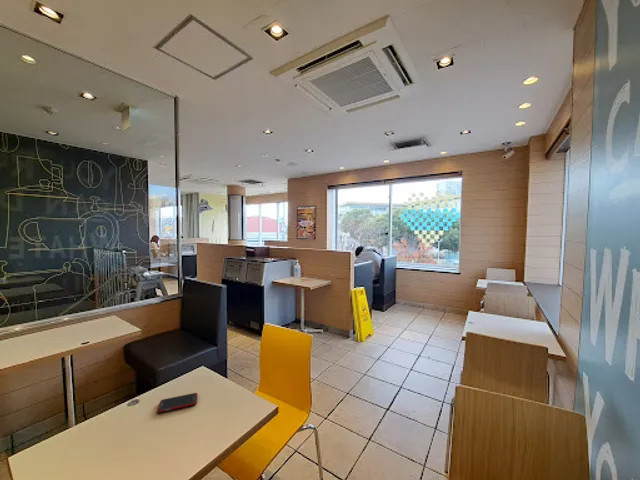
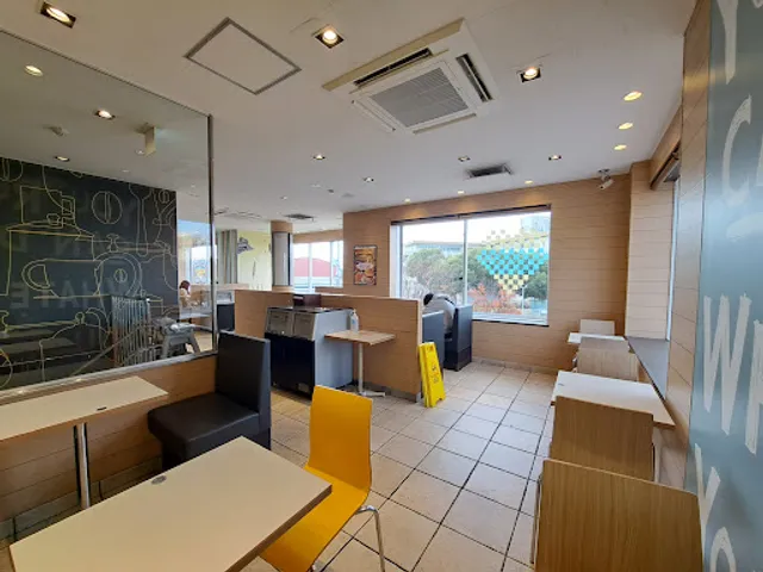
- cell phone [157,392,198,413]
